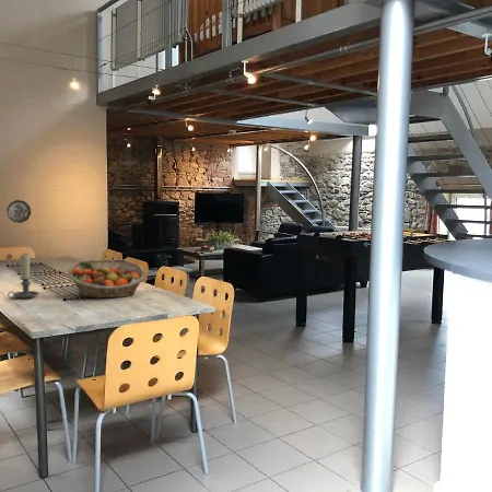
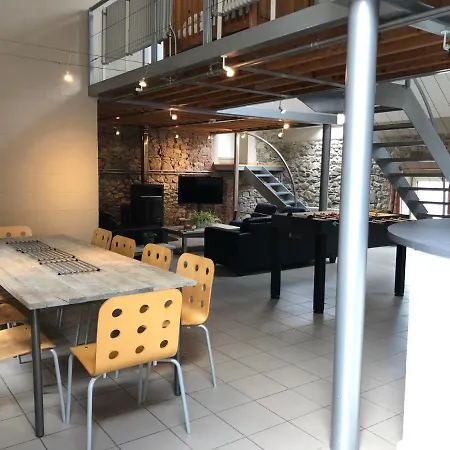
- fruit basket [67,258,148,300]
- decorative plate [5,199,32,224]
- candle holder [7,254,39,300]
